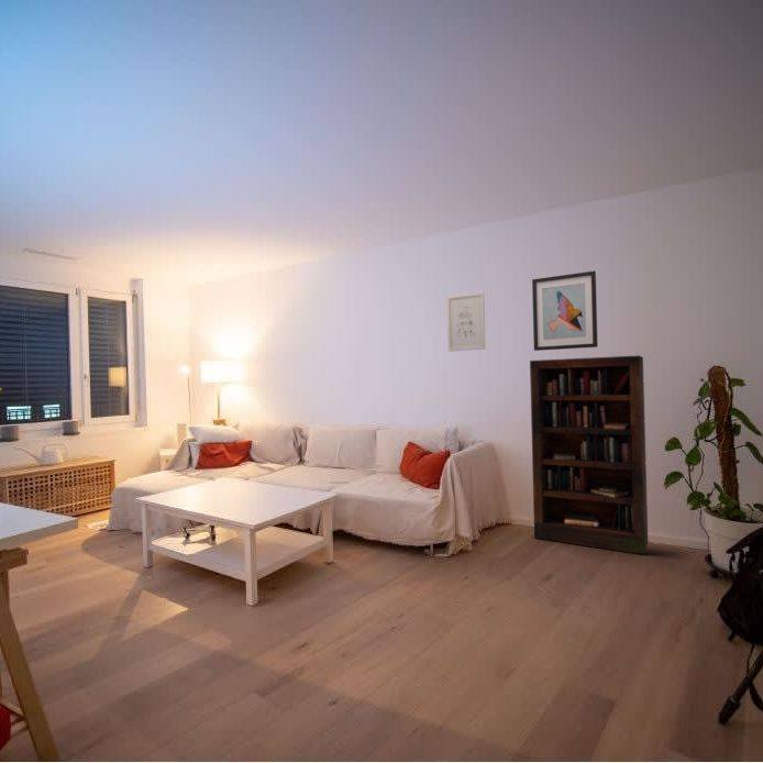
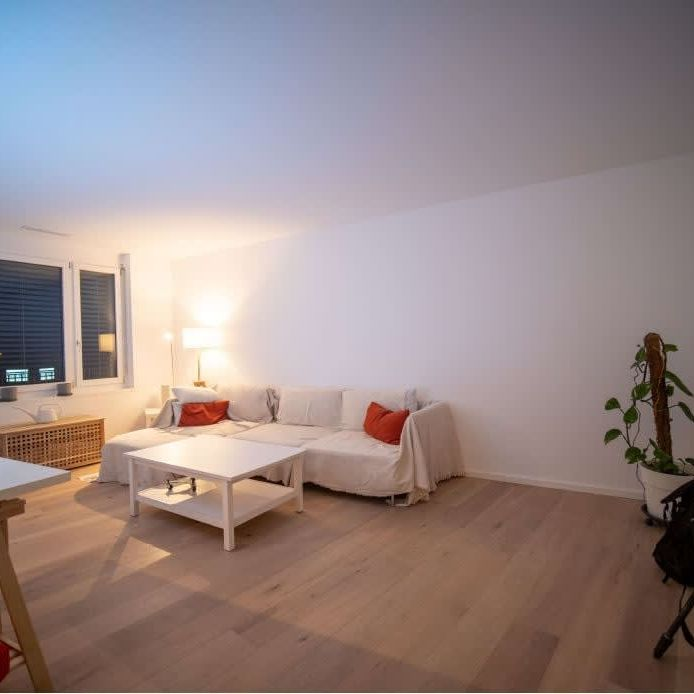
- bookcase [529,354,649,555]
- wall art [531,269,599,352]
- wall art [446,290,486,353]
